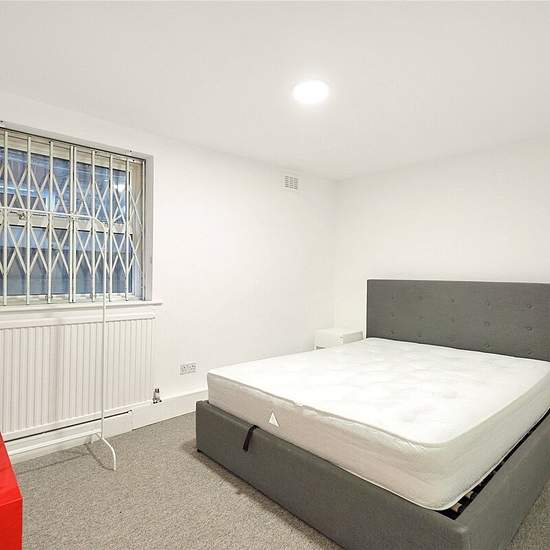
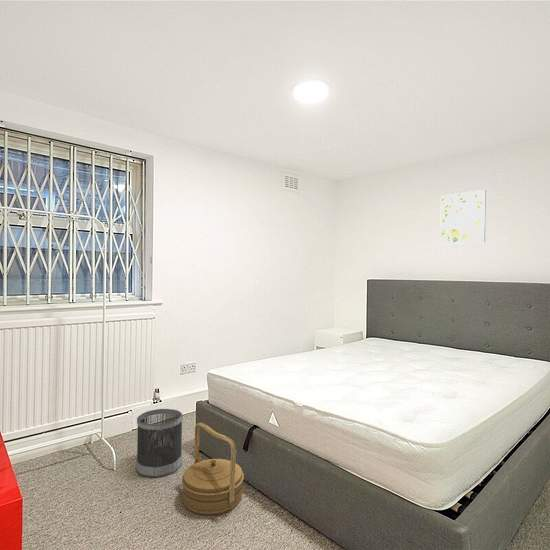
+ basket [181,421,245,516]
+ wastebasket [135,408,184,479]
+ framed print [439,189,487,245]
